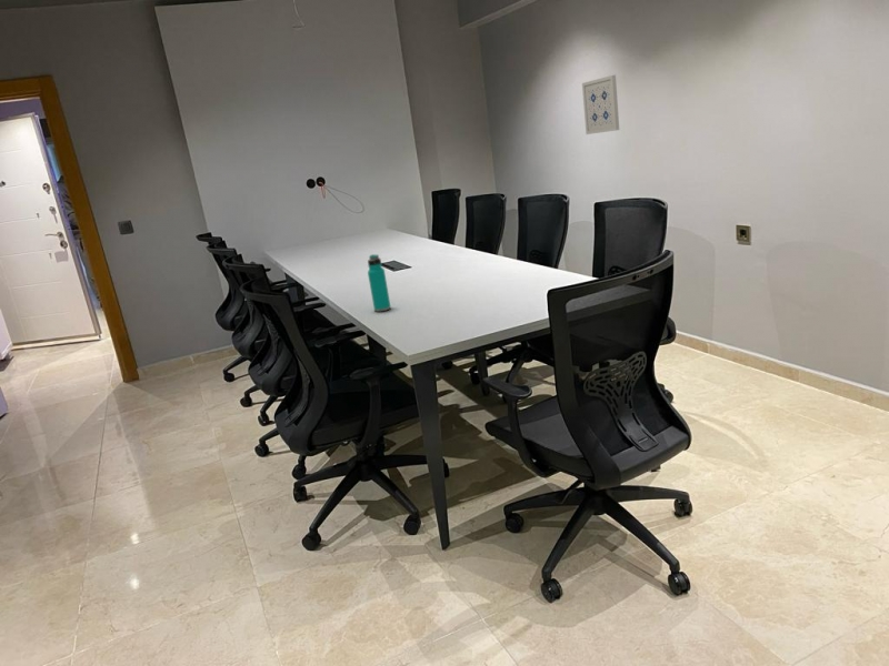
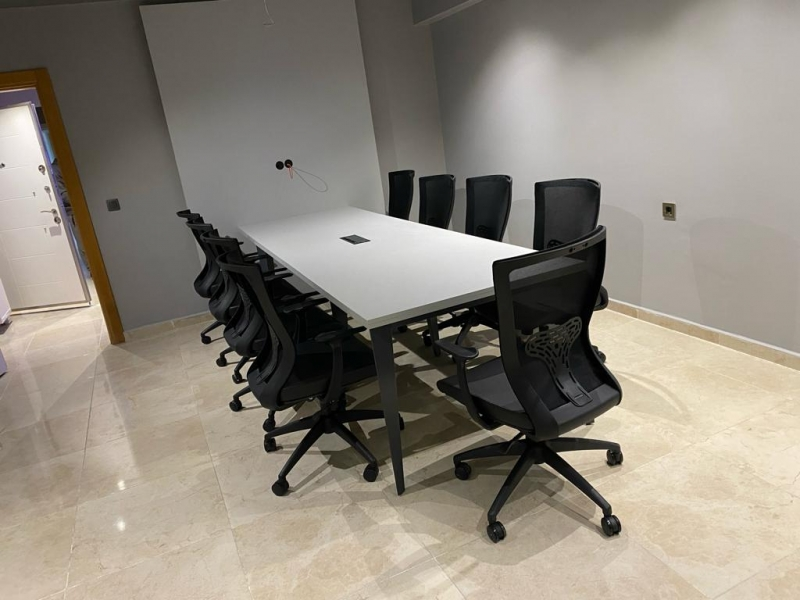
- wall art [581,74,620,135]
- water bottle [367,253,392,313]
